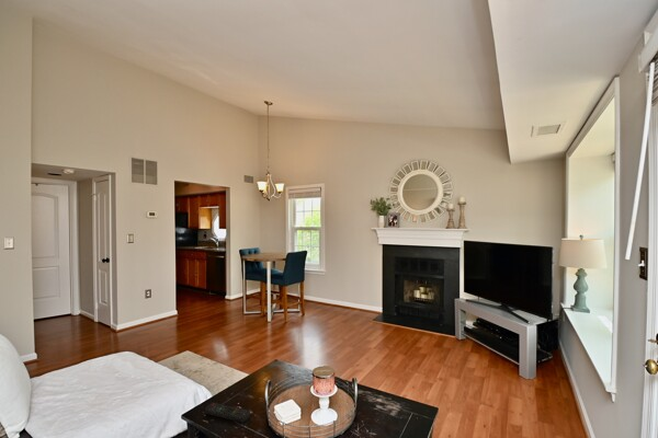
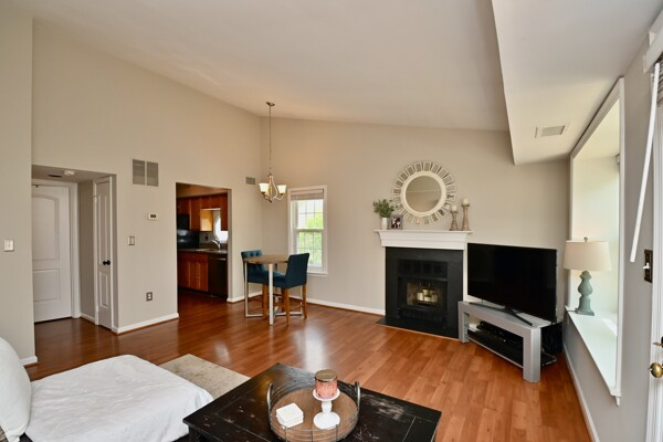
- remote control [204,402,251,424]
